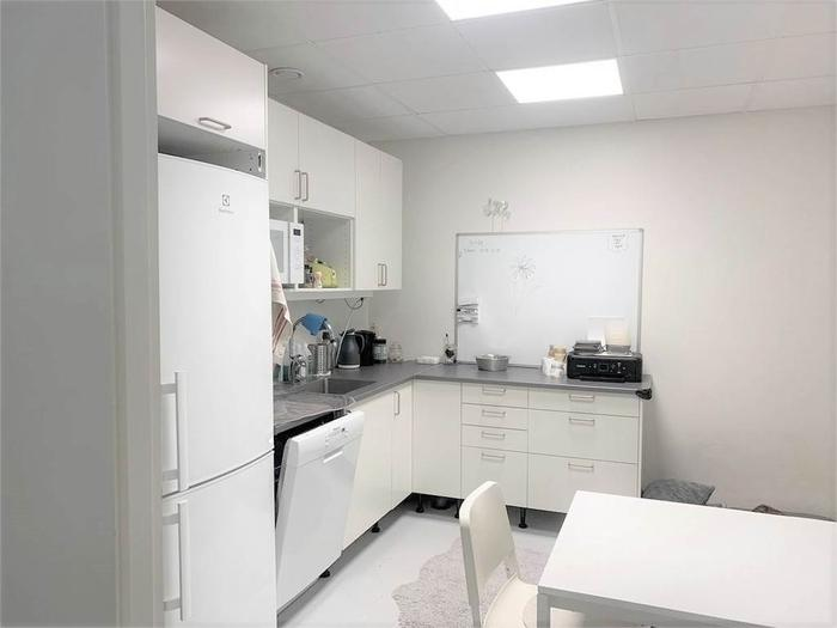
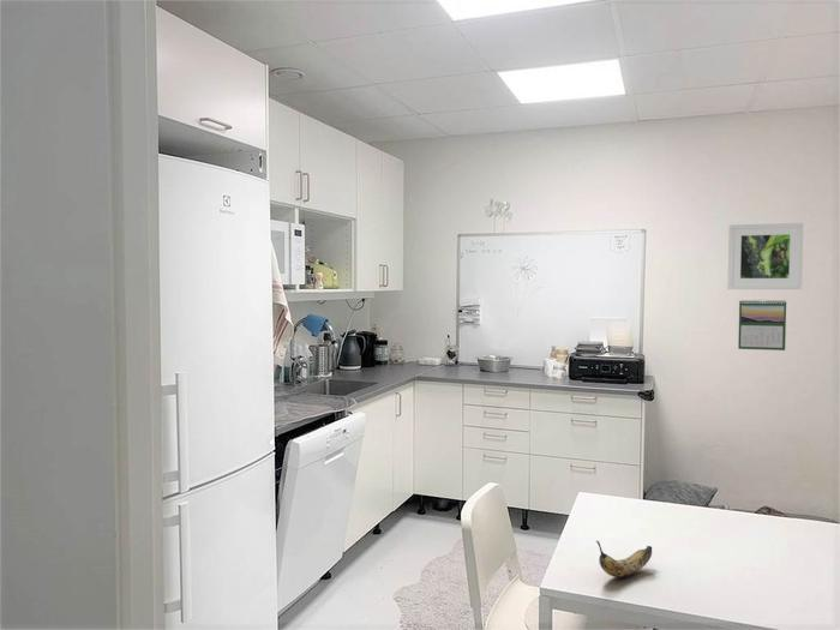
+ calendar [737,298,787,352]
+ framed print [726,222,804,290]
+ banana [595,540,653,578]
